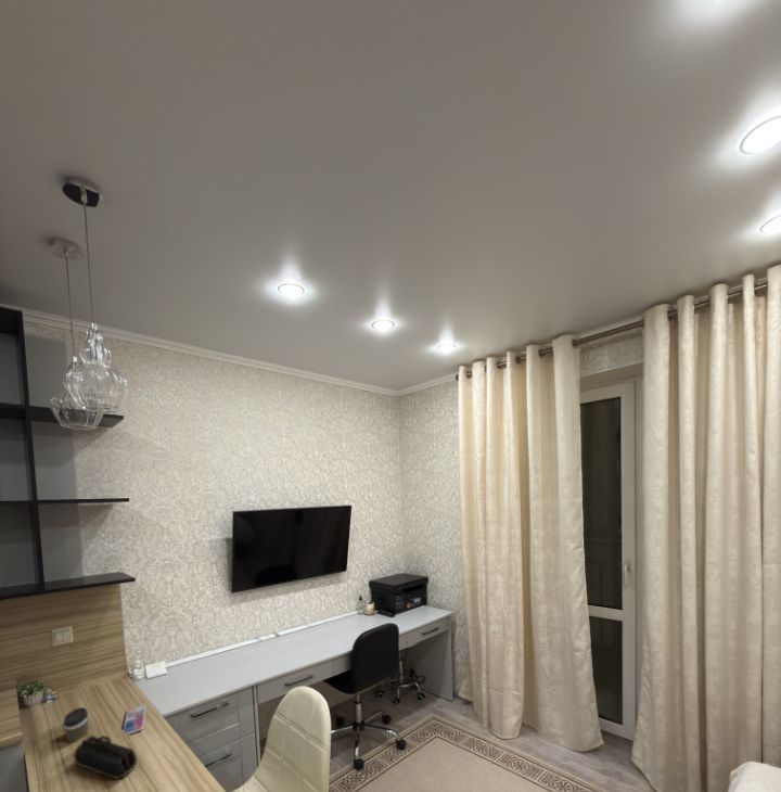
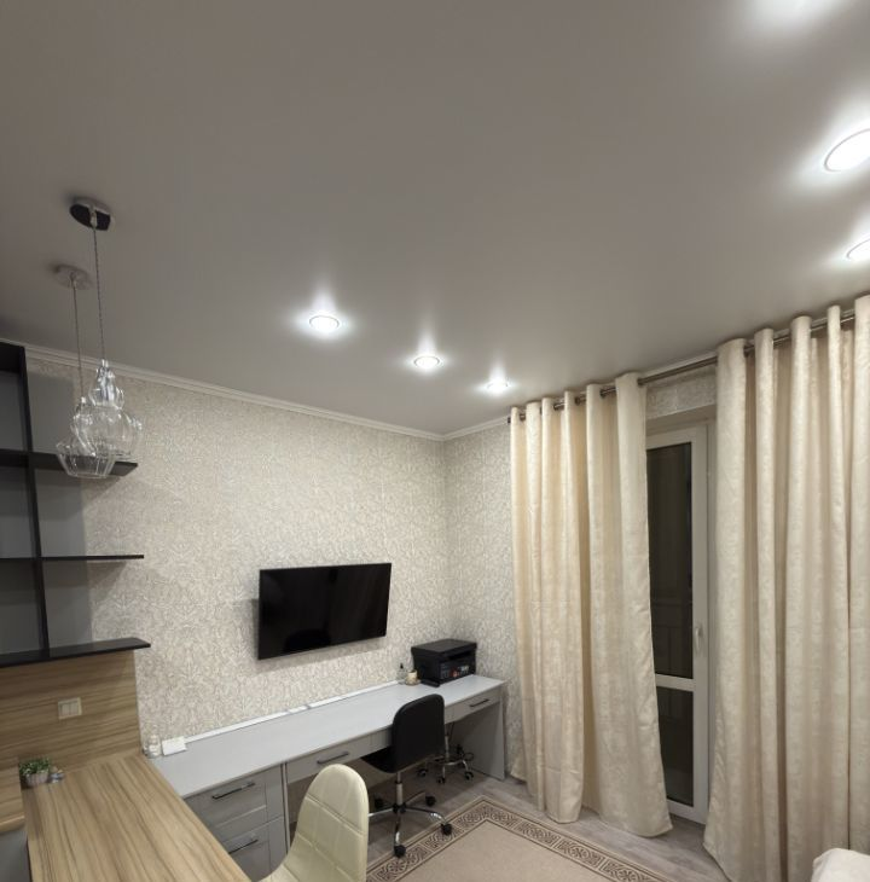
- coffee cup [62,706,89,743]
- pencil case [73,734,138,780]
- smartphone [123,703,148,736]
